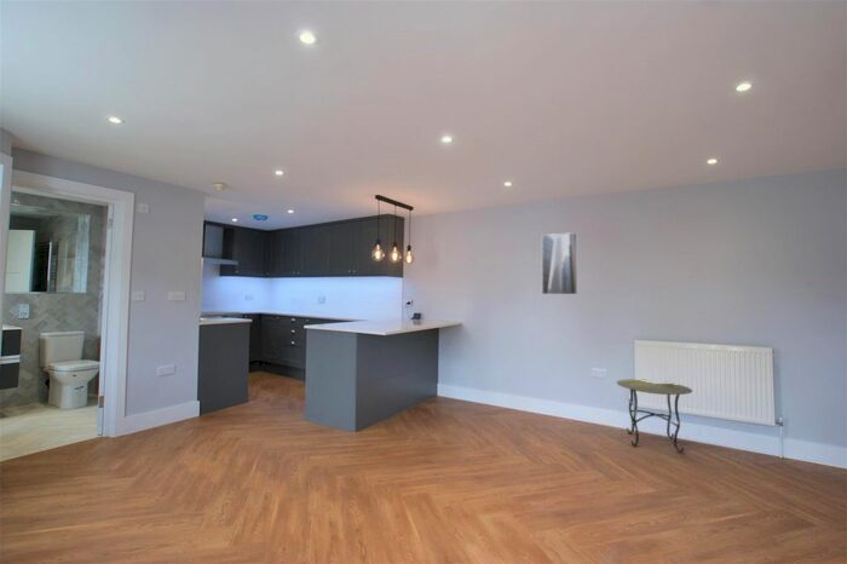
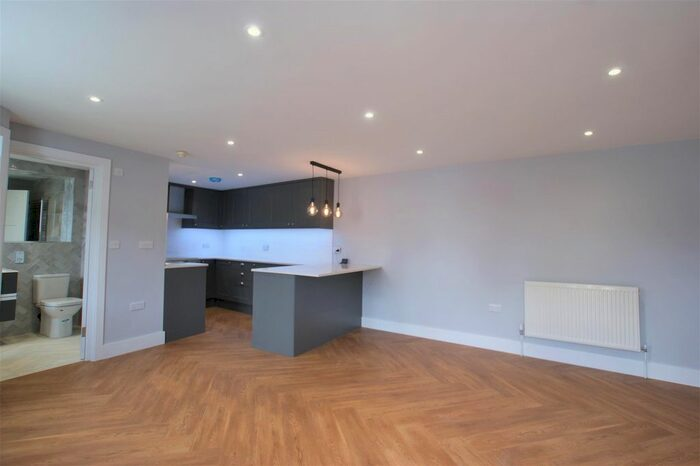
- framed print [541,231,578,295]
- side table [616,378,693,454]
